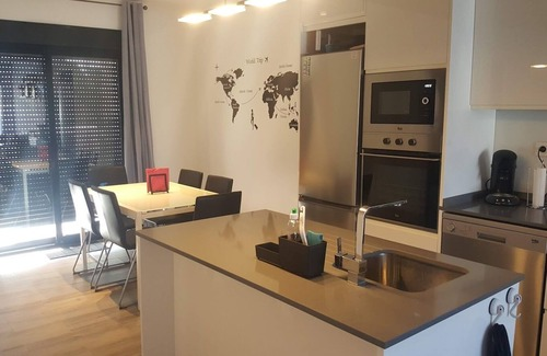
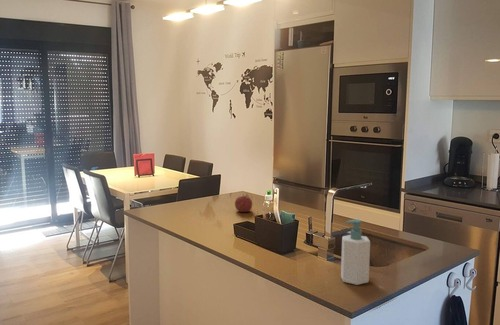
+ fruit [234,194,253,213]
+ soap bottle [340,218,371,286]
